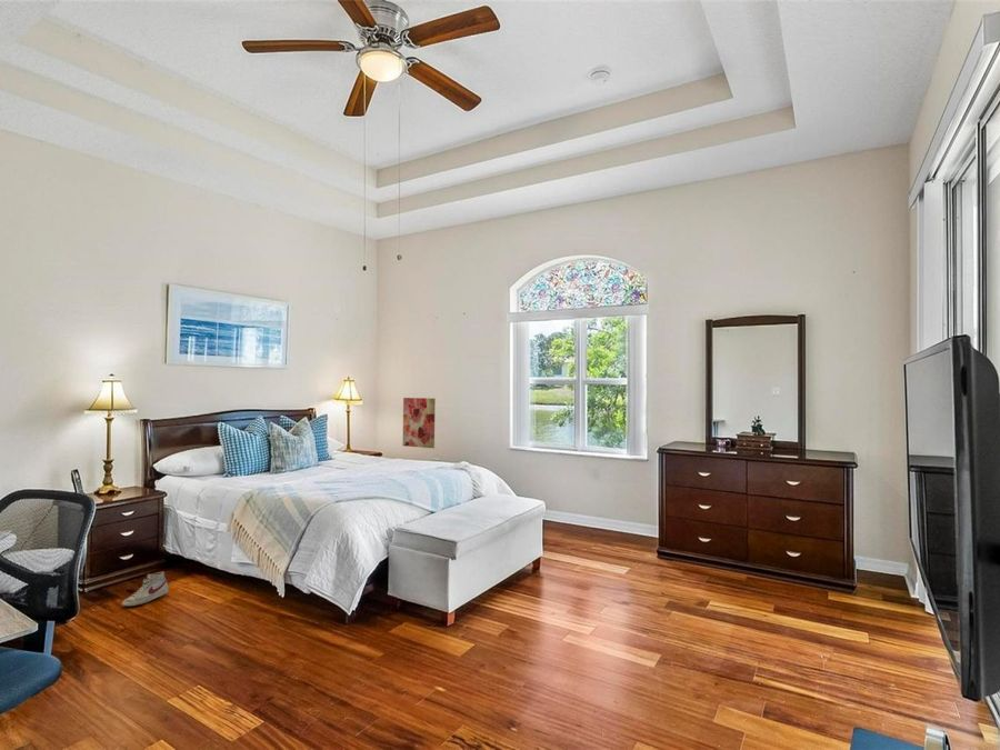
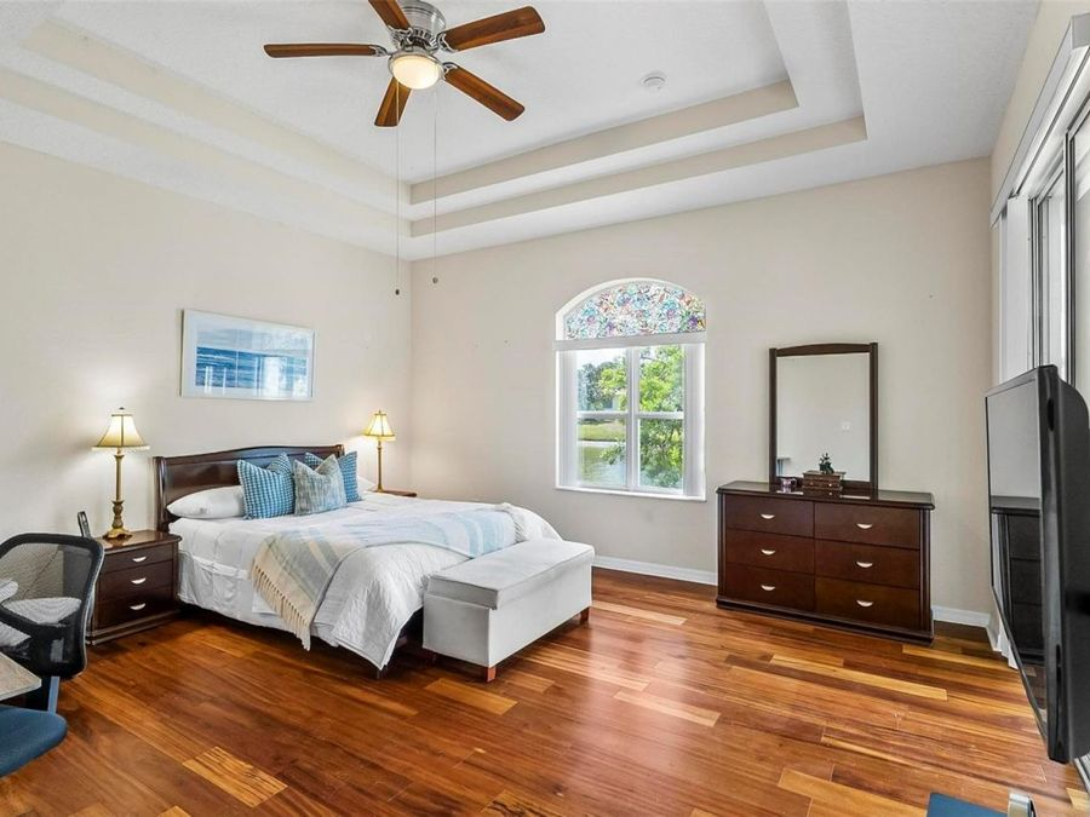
- wall art [401,397,437,449]
- shoe [121,571,170,608]
